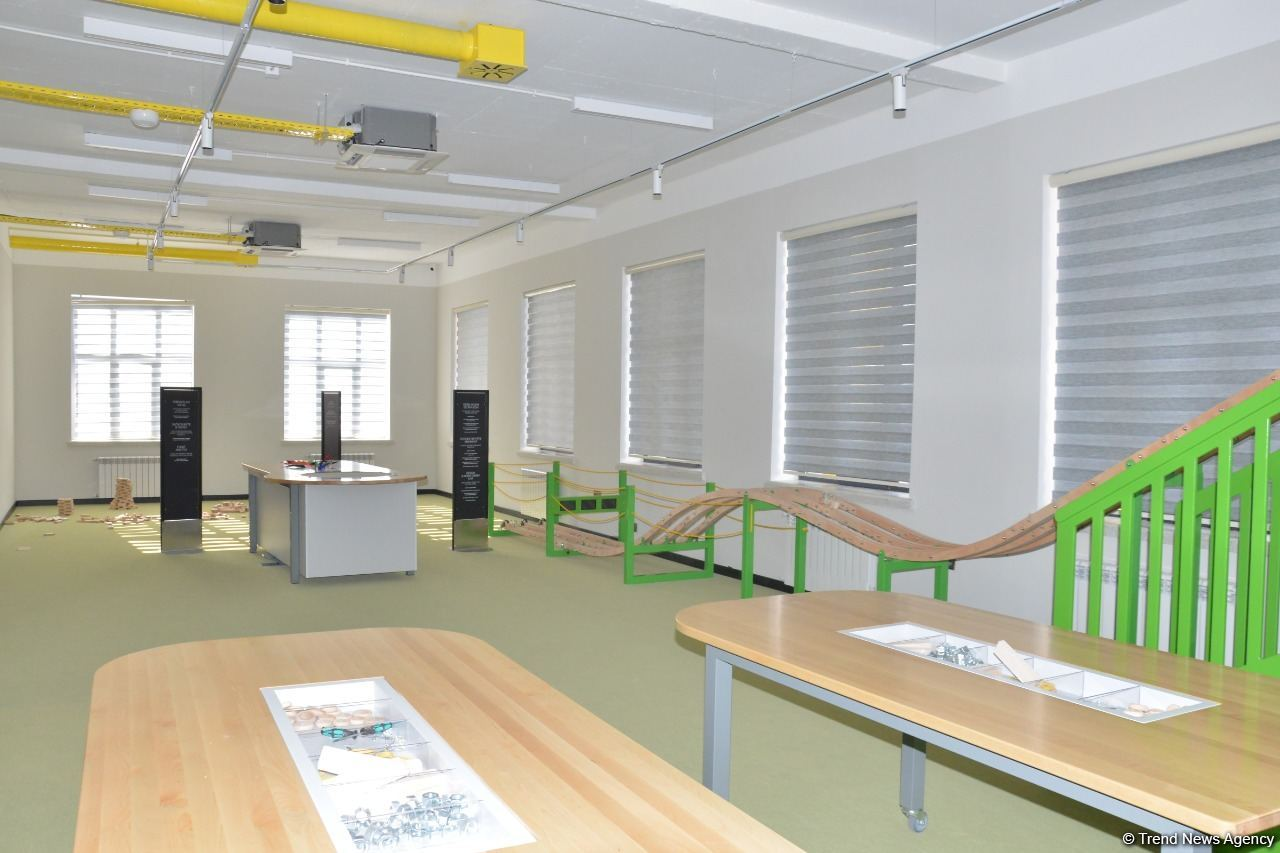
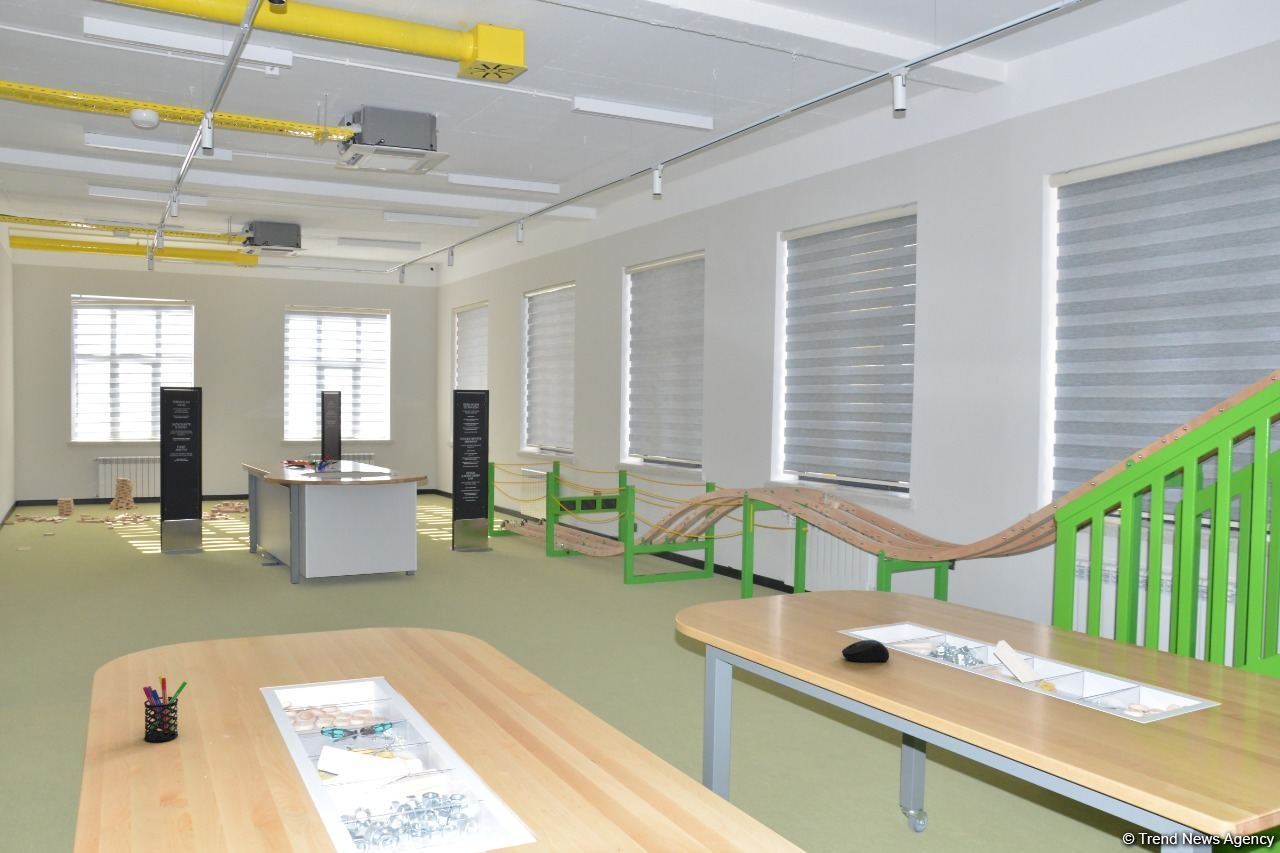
+ computer mouse [841,639,890,663]
+ pen holder [142,675,188,743]
